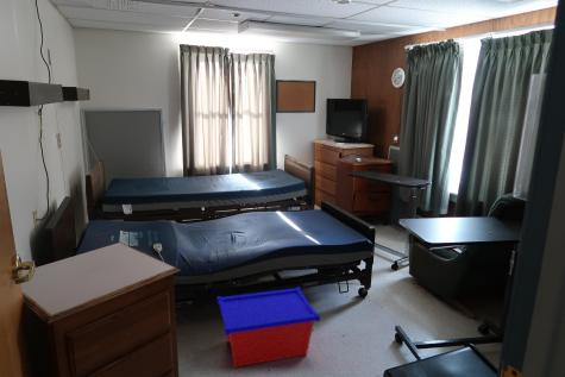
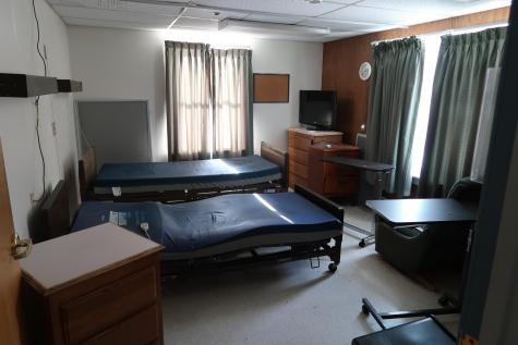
- storage bin [216,285,321,369]
